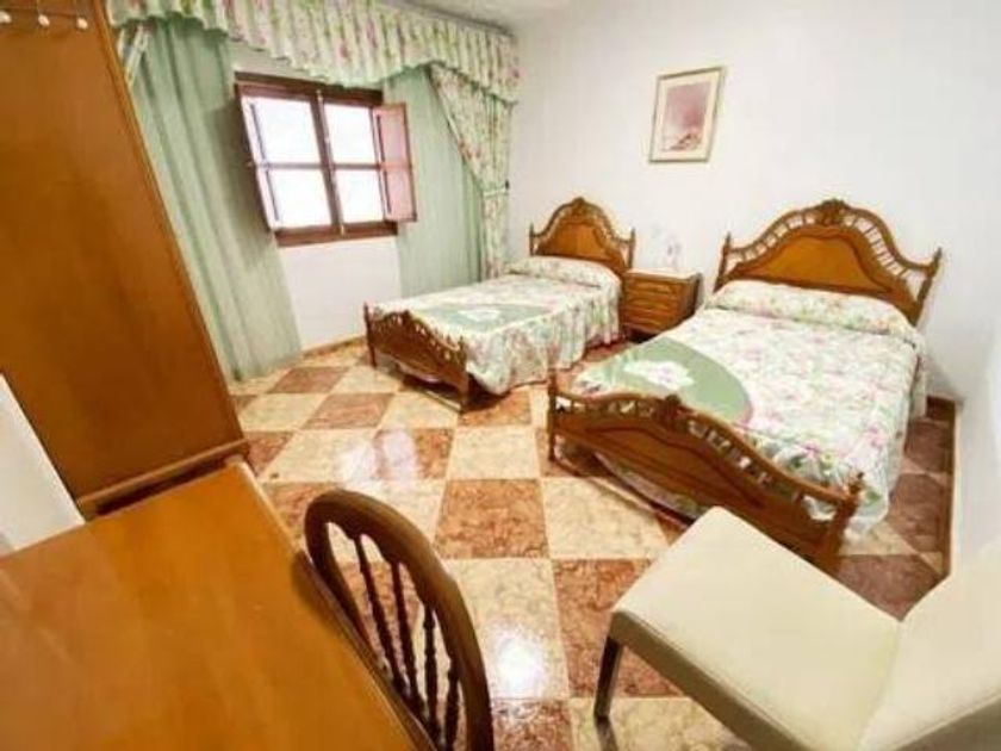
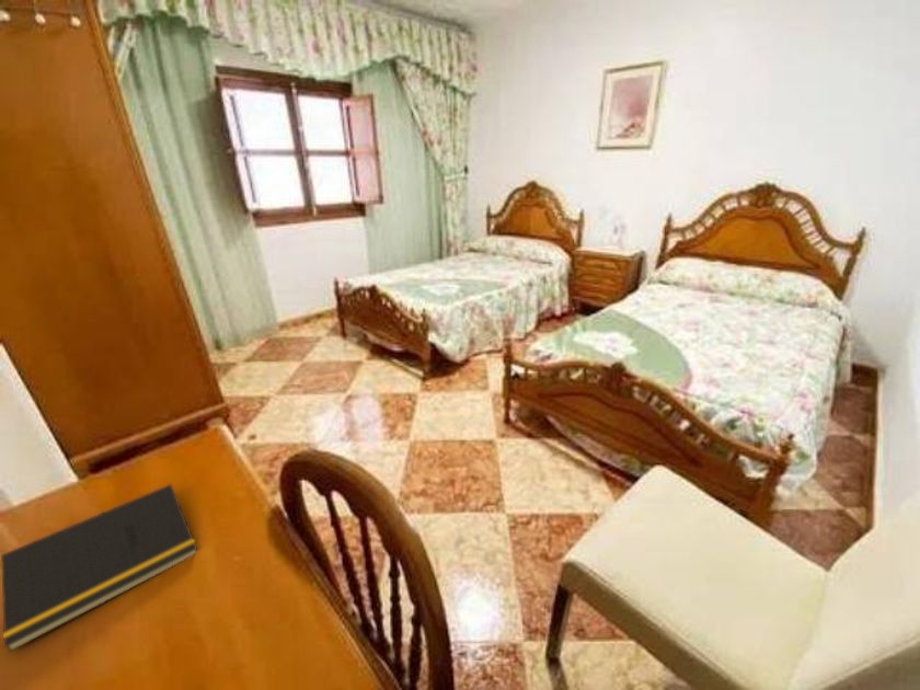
+ notepad [0,483,198,653]
